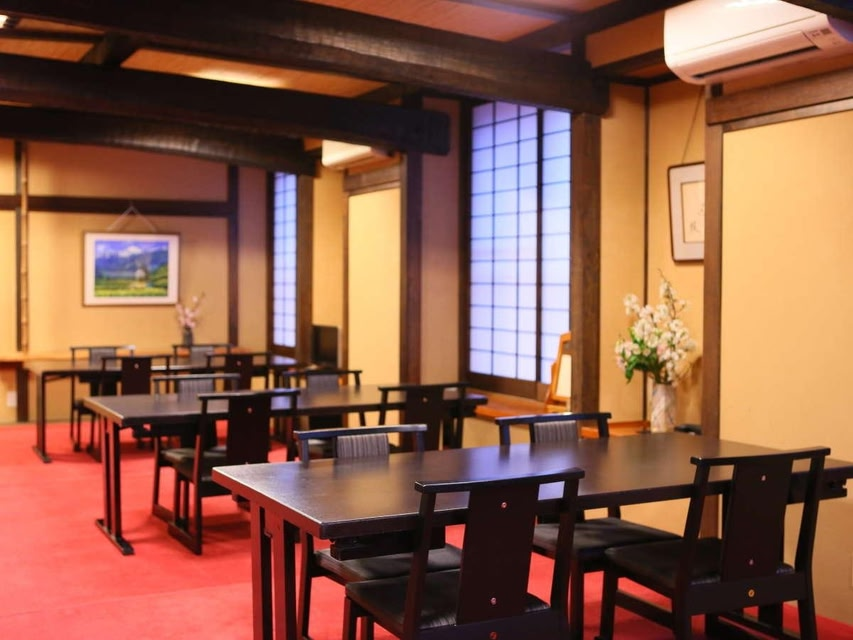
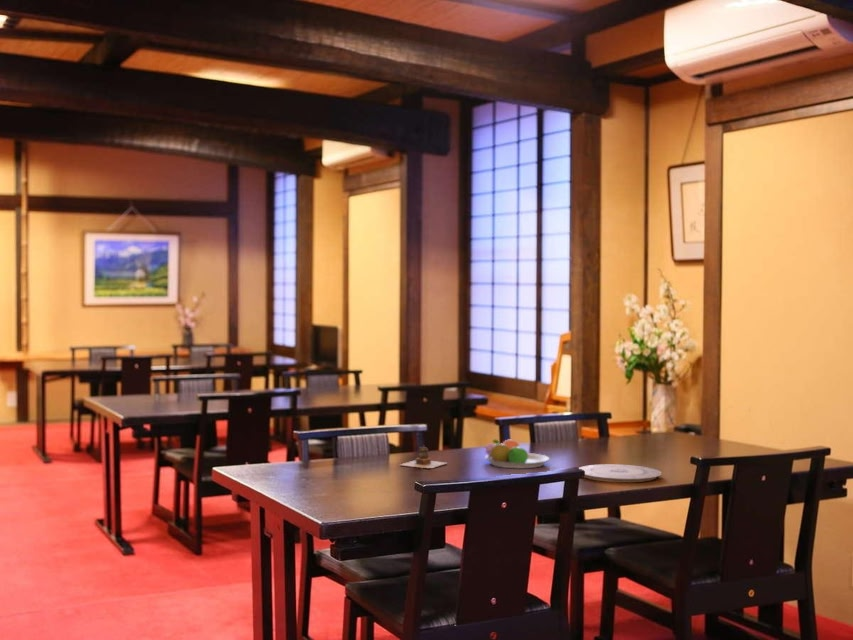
+ teapot [400,445,447,469]
+ fruit bowl [483,438,550,469]
+ plate [578,463,662,483]
